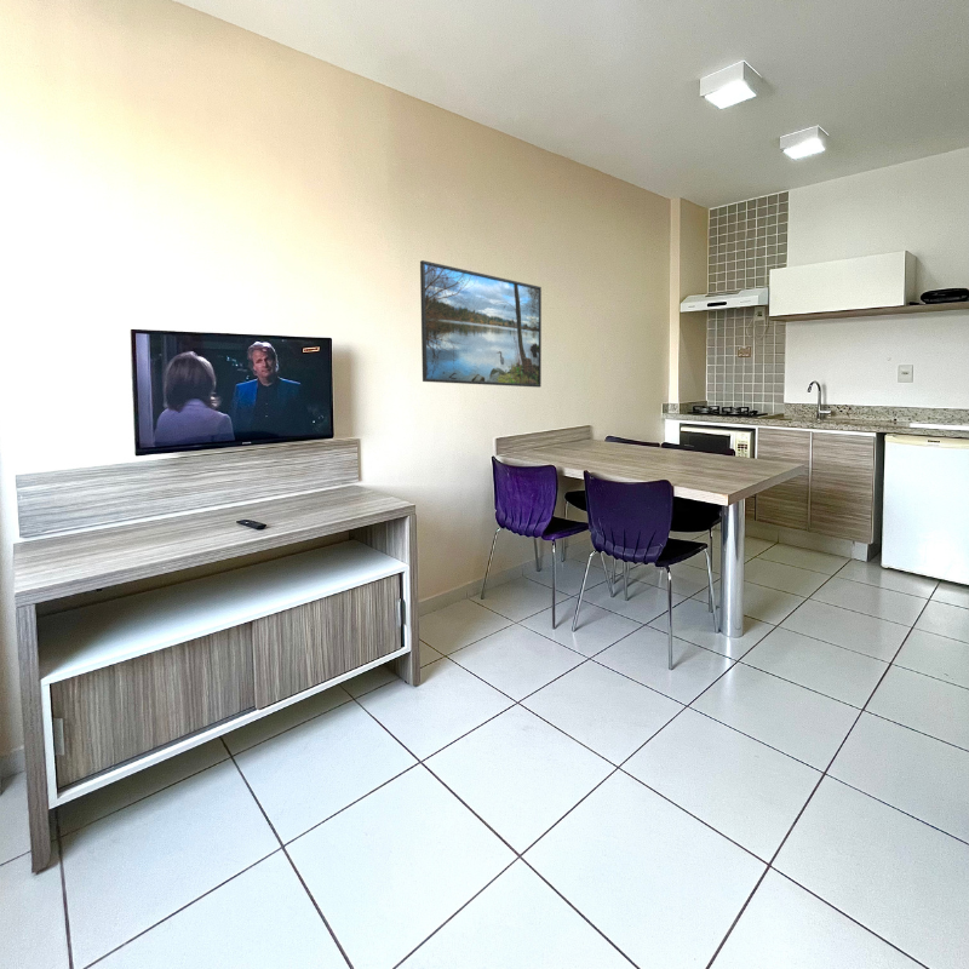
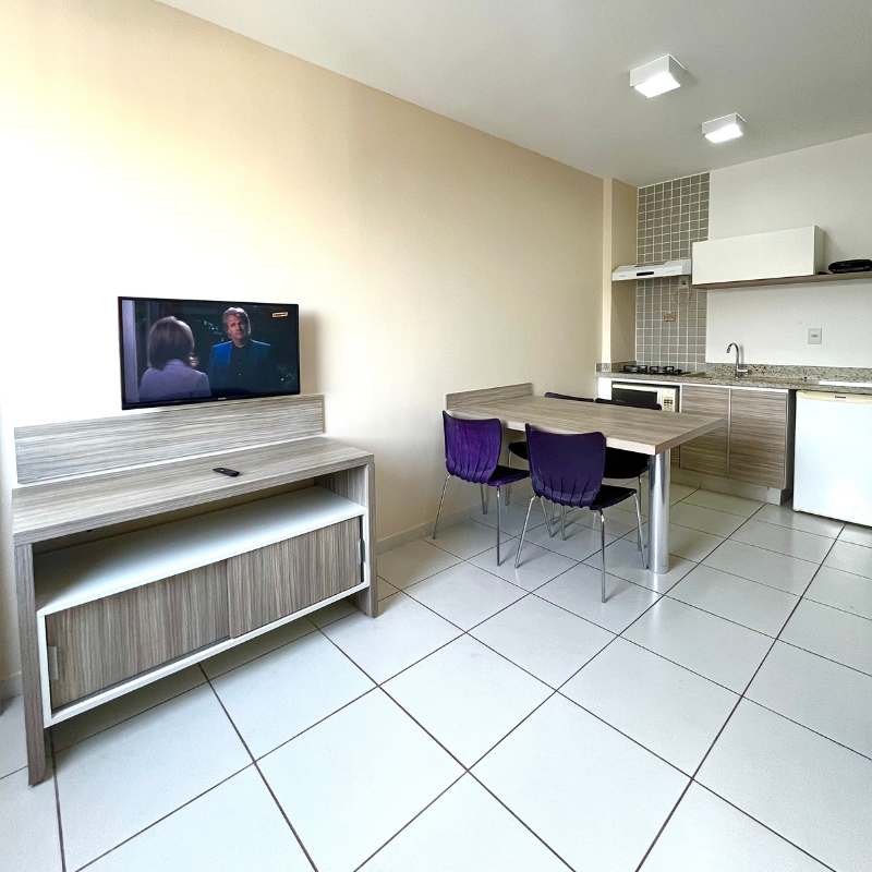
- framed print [419,259,543,389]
